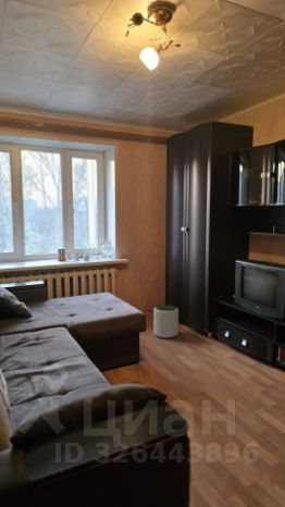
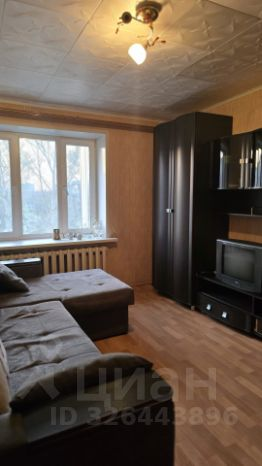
- plant pot [152,304,179,339]
